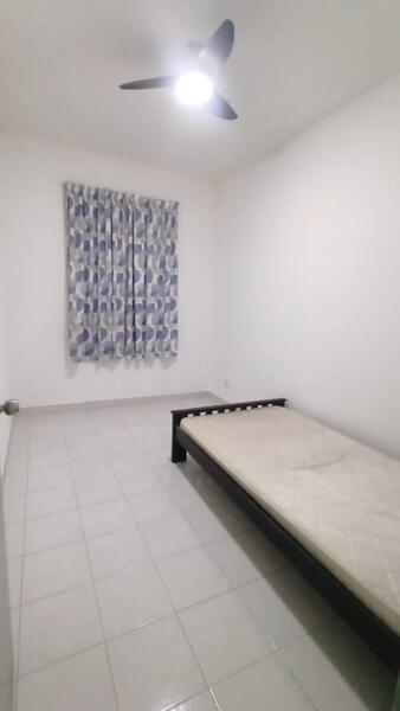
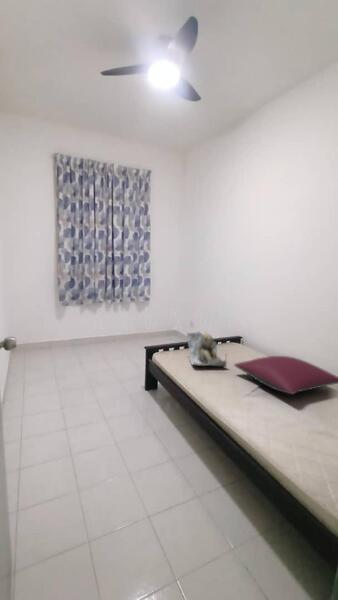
+ teddy bear [186,330,228,369]
+ pillow [233,355,338,395]
